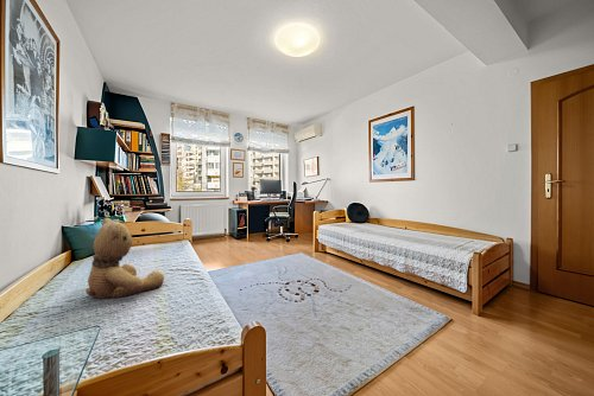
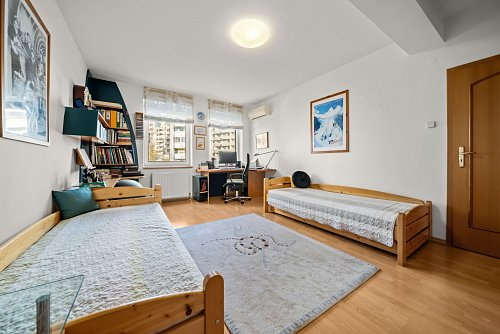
- teddy bear [84,217,165,300]
